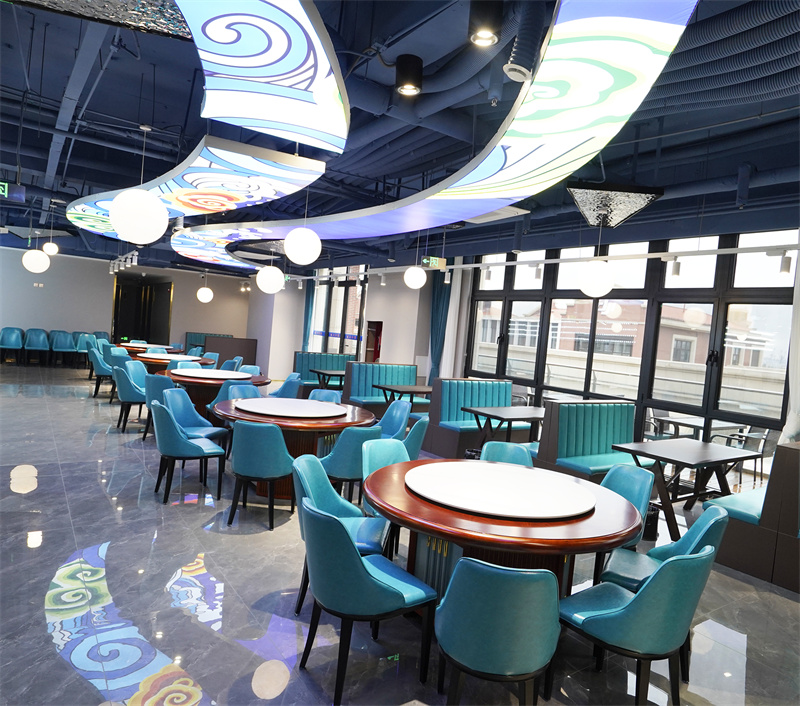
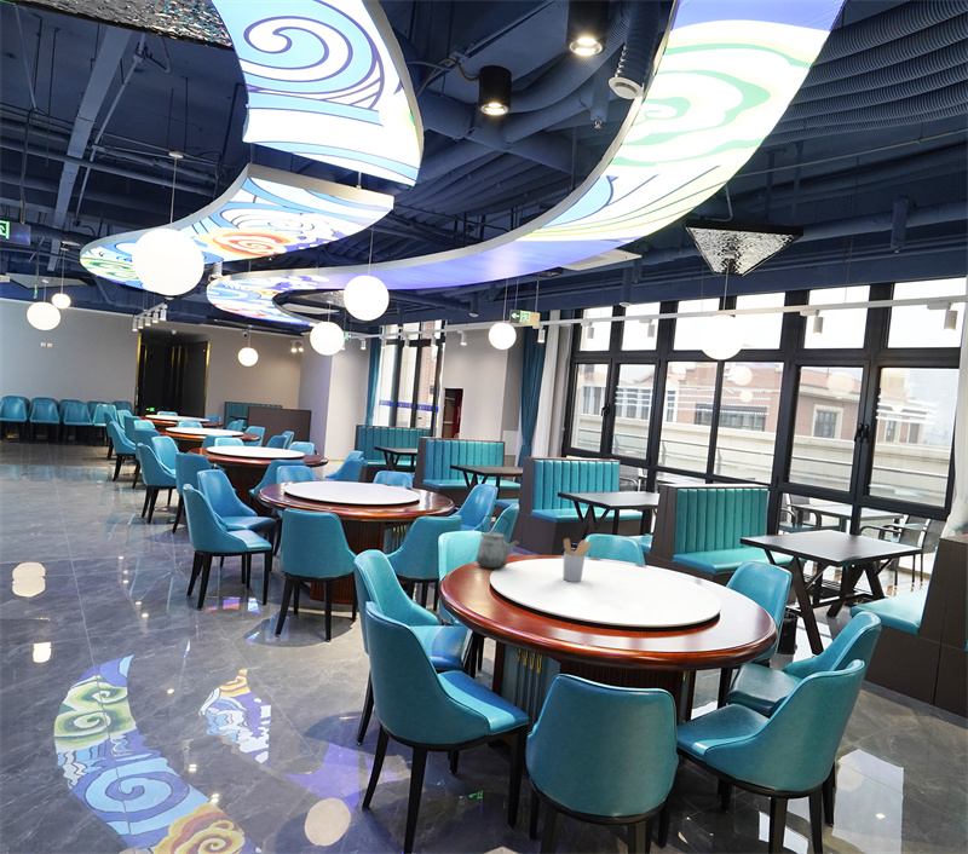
+ kettle [476,514,522,570]
+ utensil holder [561,537,593,583]
